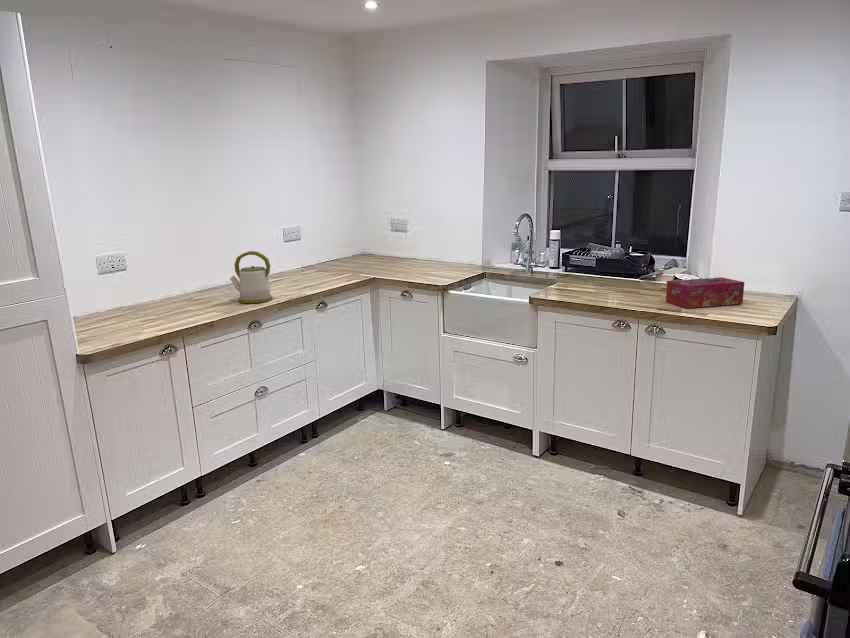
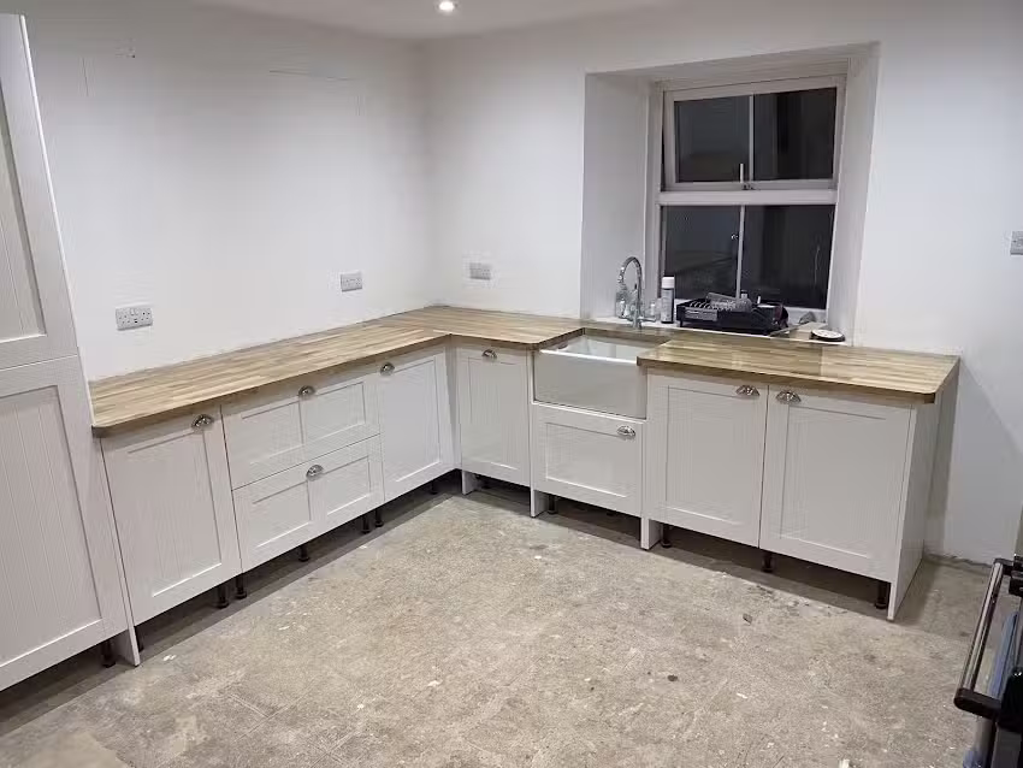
- tissue box [665,276,745,309]
- kettle [229,250,273,304]
